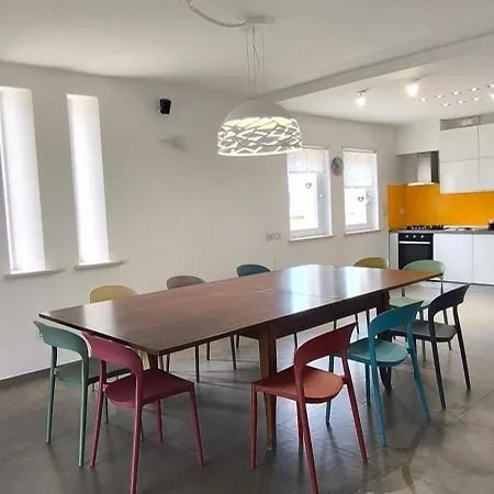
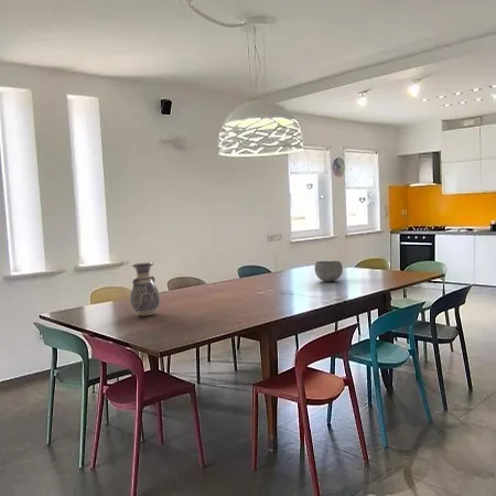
+ bowl [314,260,344,282]
+ vase [129,261,161,317]
